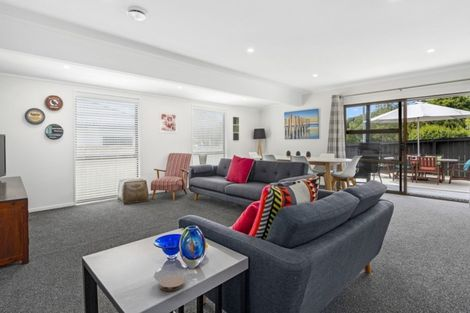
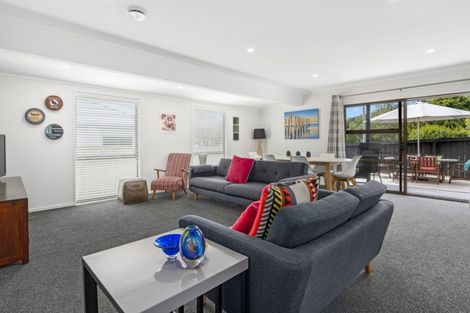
- coaster [159,274,186,292]
